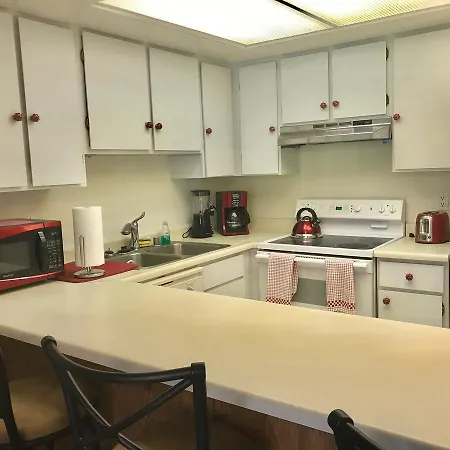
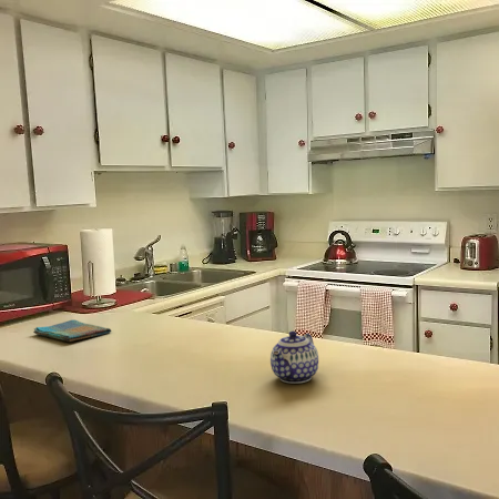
+ dish towel [32,318,112,343]
+ teapot [269,330,319,384]
